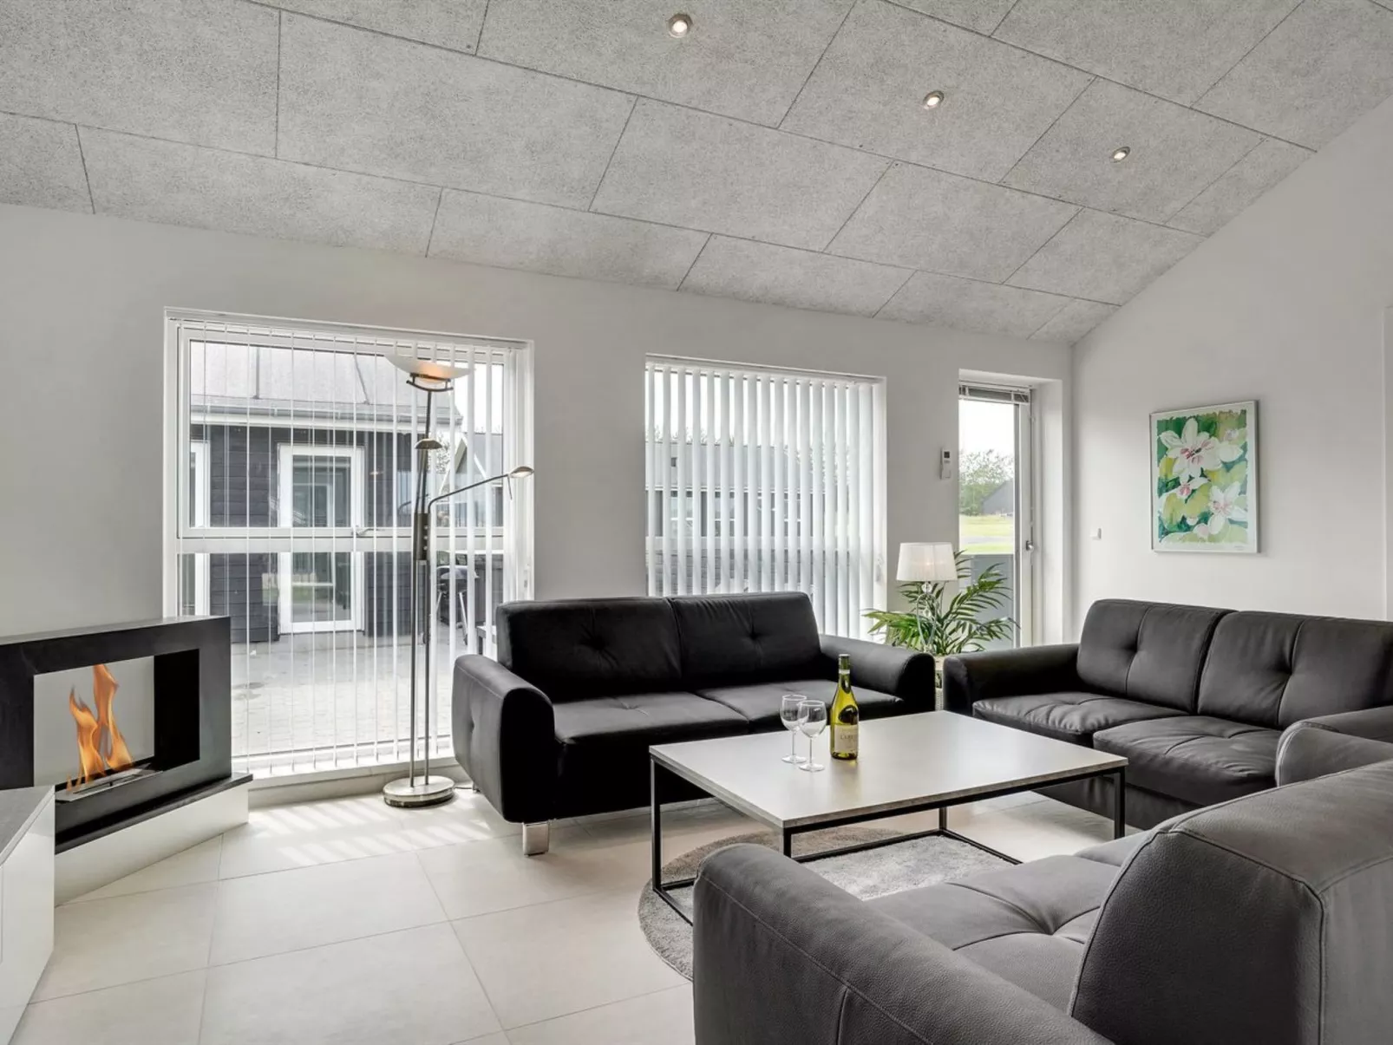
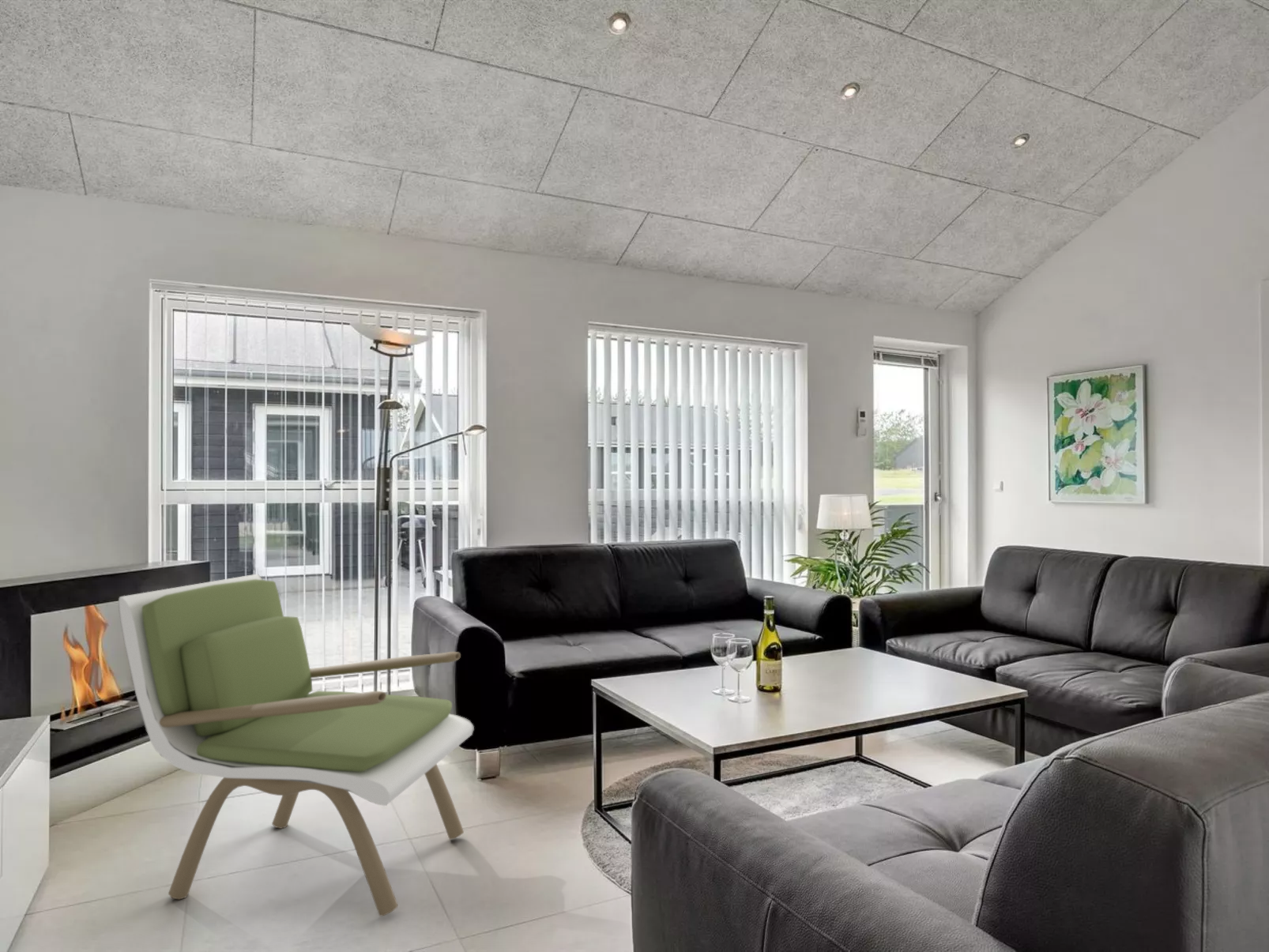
+ armchair [118,574,475,917]
